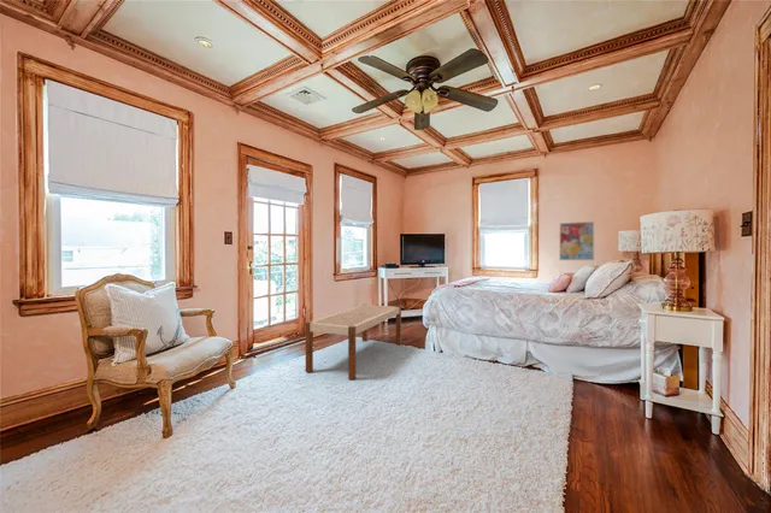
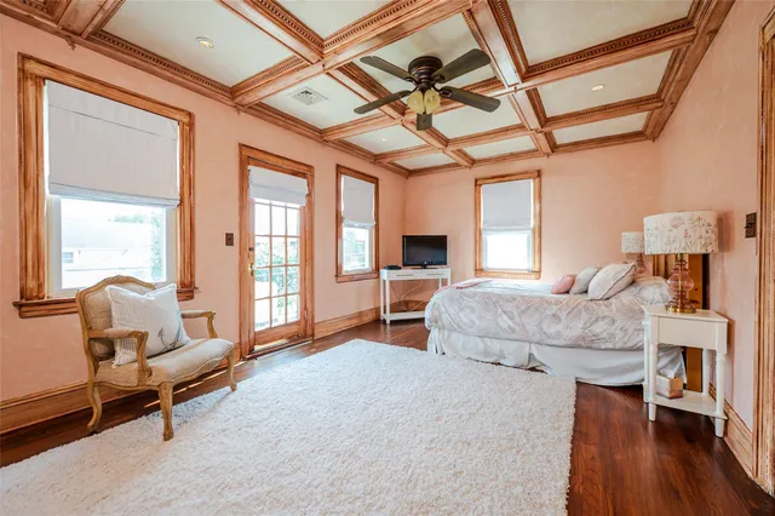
- wall art [558,220,595,261]
- bench [305,303,402,381]
